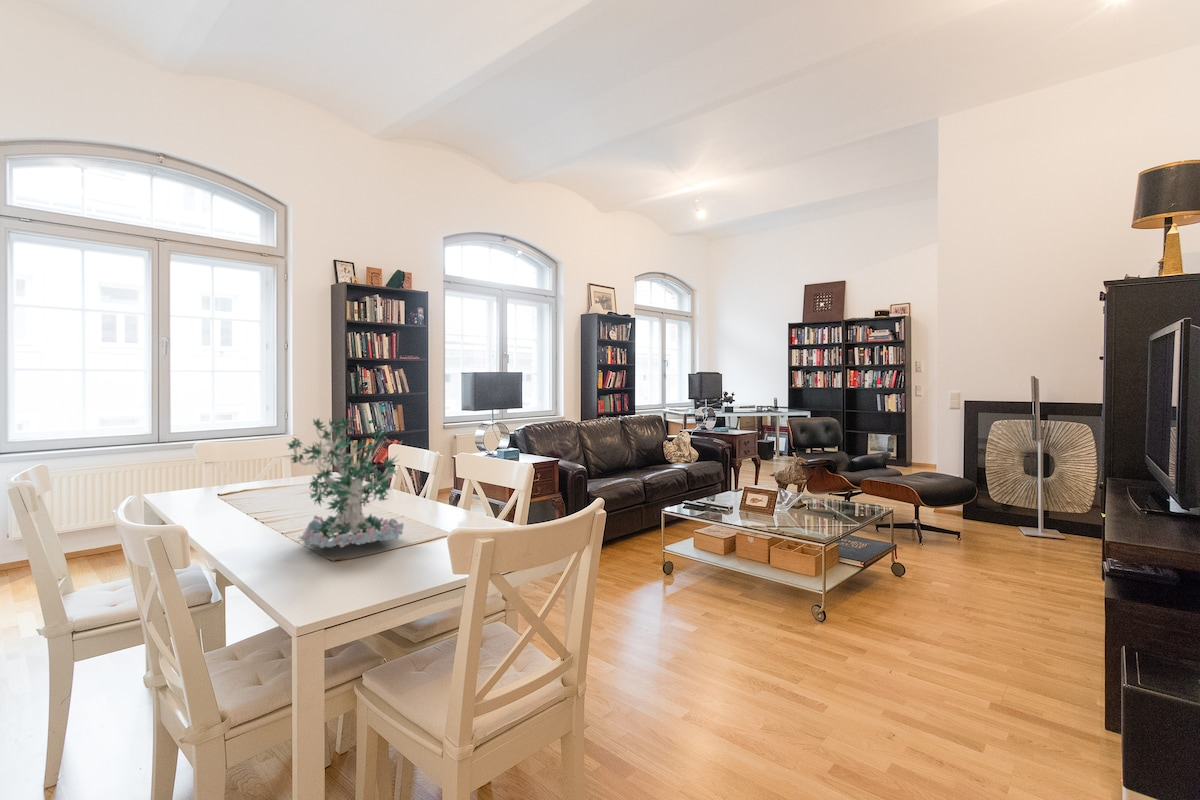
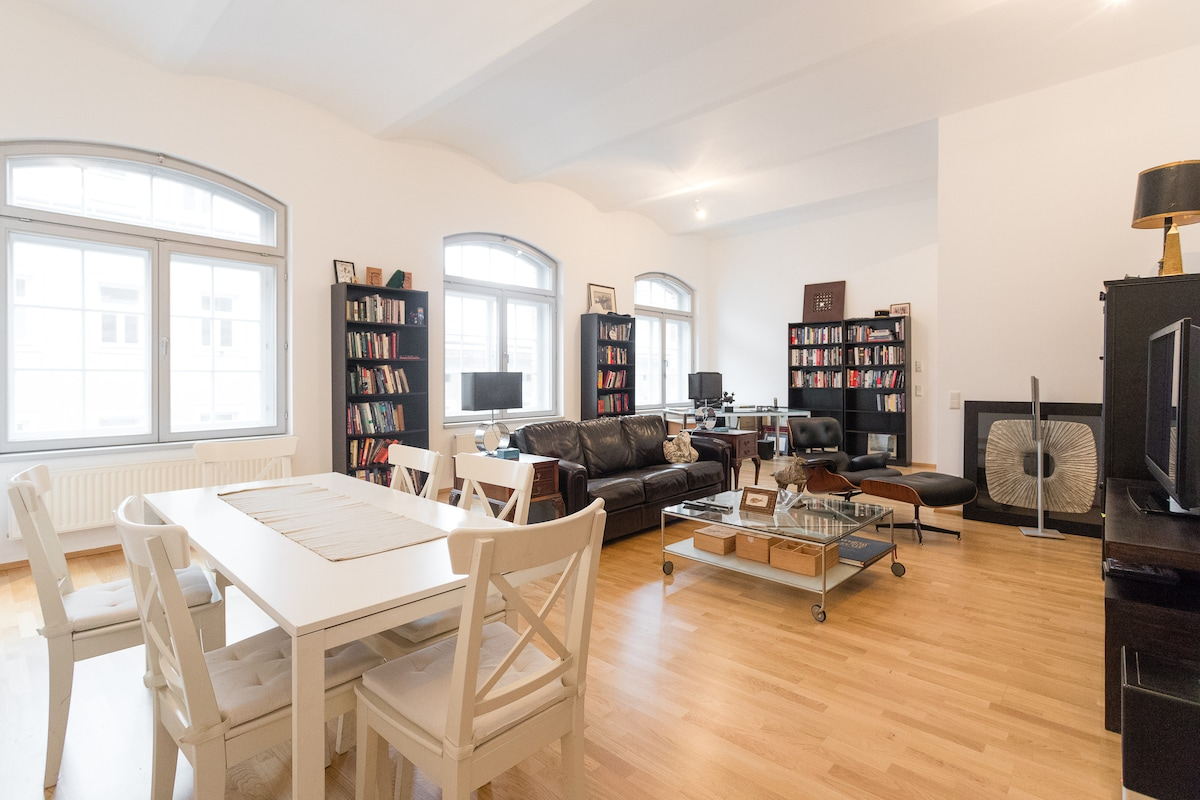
- plant [286,416,405,549]
